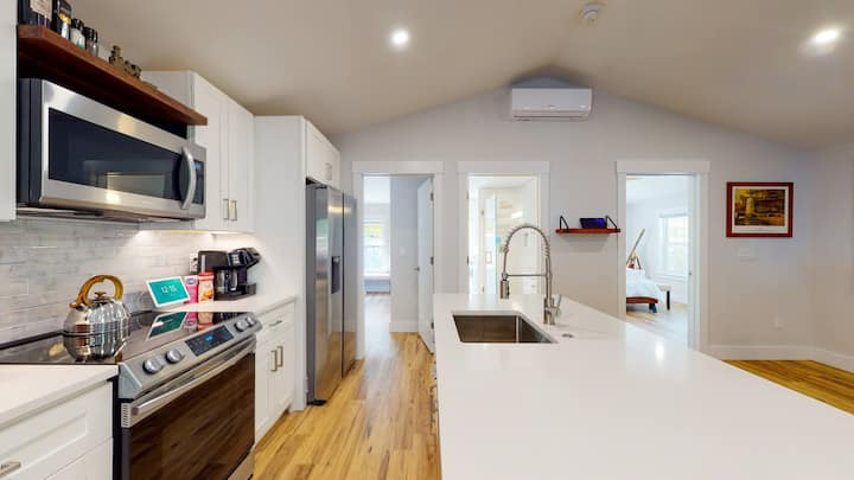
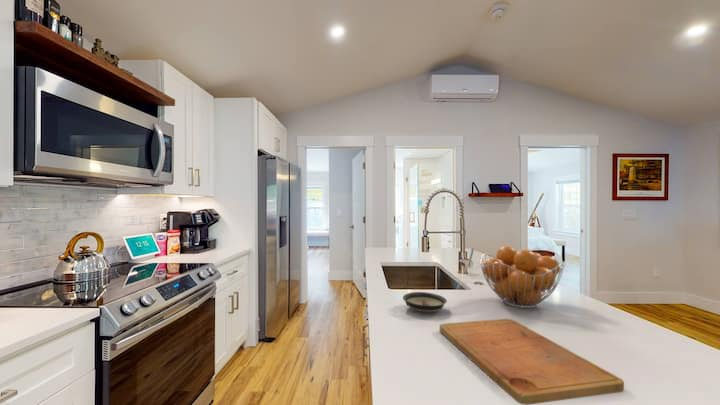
+ fruit basket [479,245,565,309]
+ saucer [402,291,448,313]
+ cutting board [439,318,625,405]
